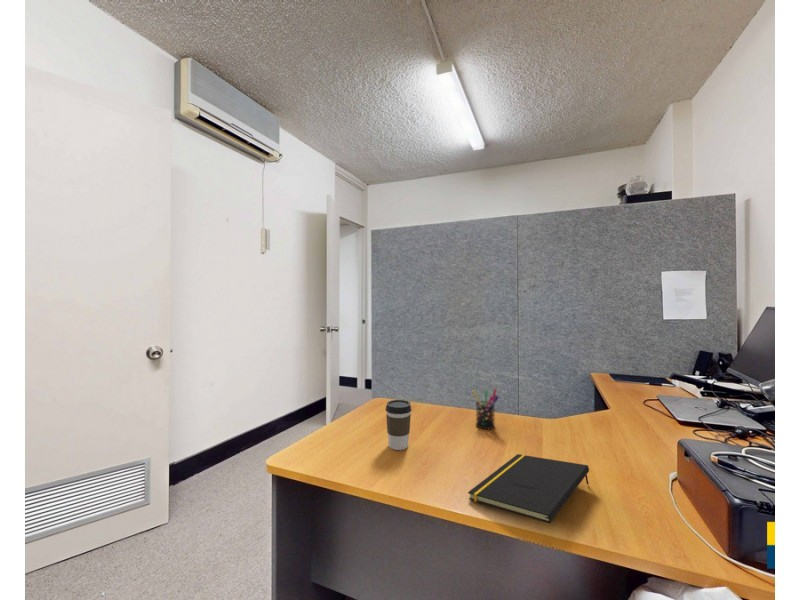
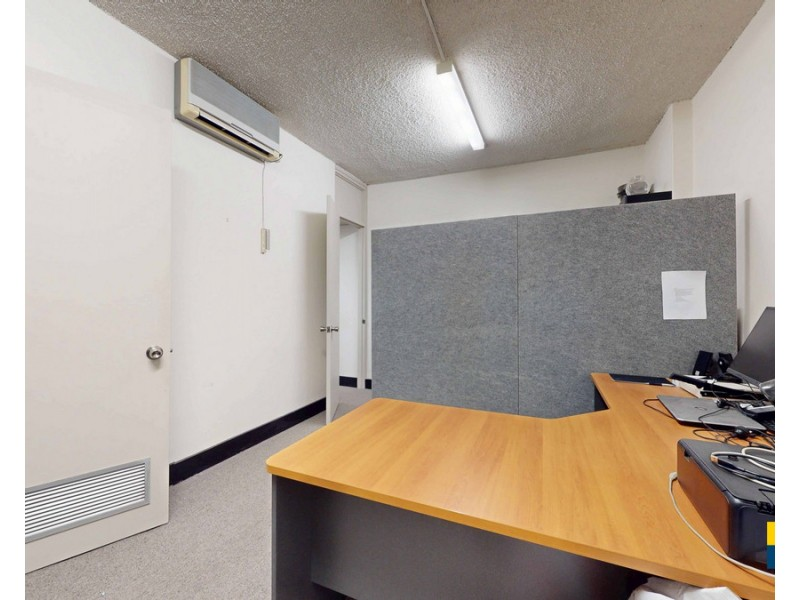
- coffee cup [385,399,412,451]
- notepad [467,453,590,524]
- pen holder [471,388,500,430]
